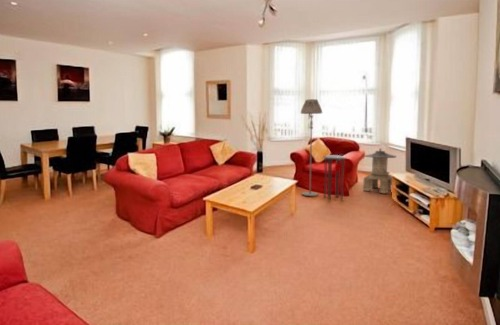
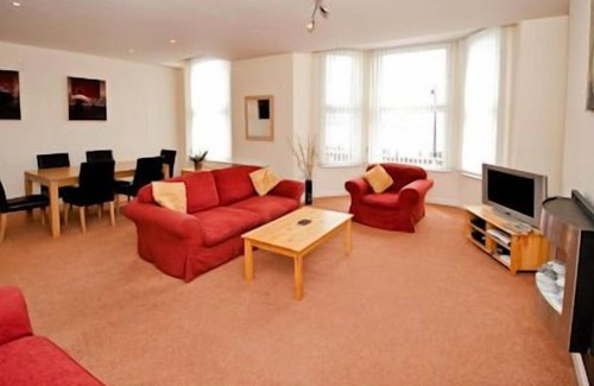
- stool [323,155,346,201]
- lantern [362,147,398,194]
- floor lamp [300,98,323,197]
